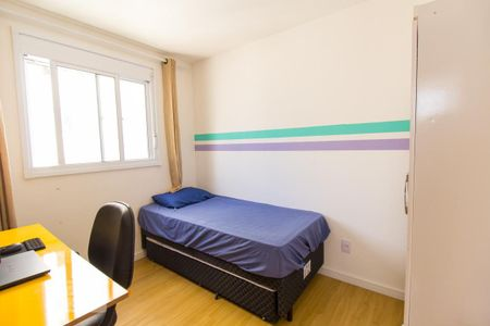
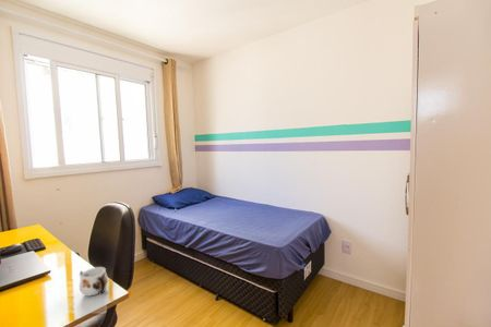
+ mug [79,266,109,296]
